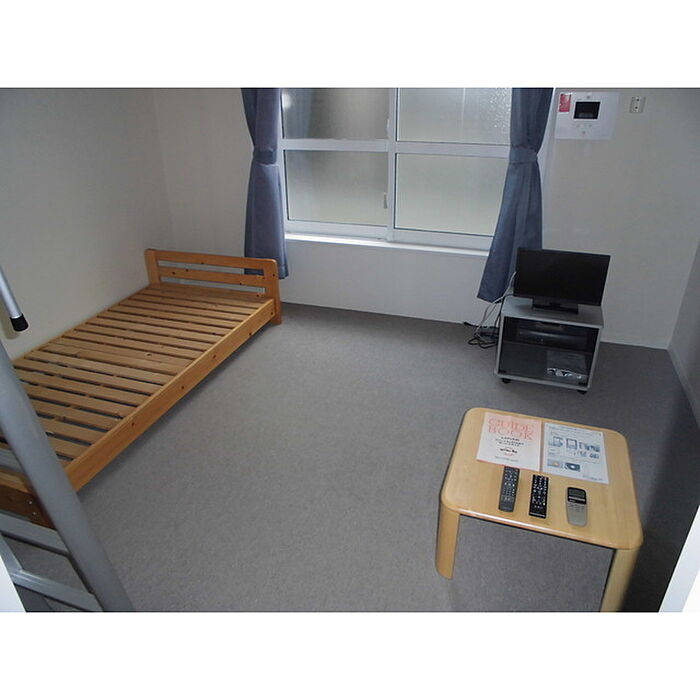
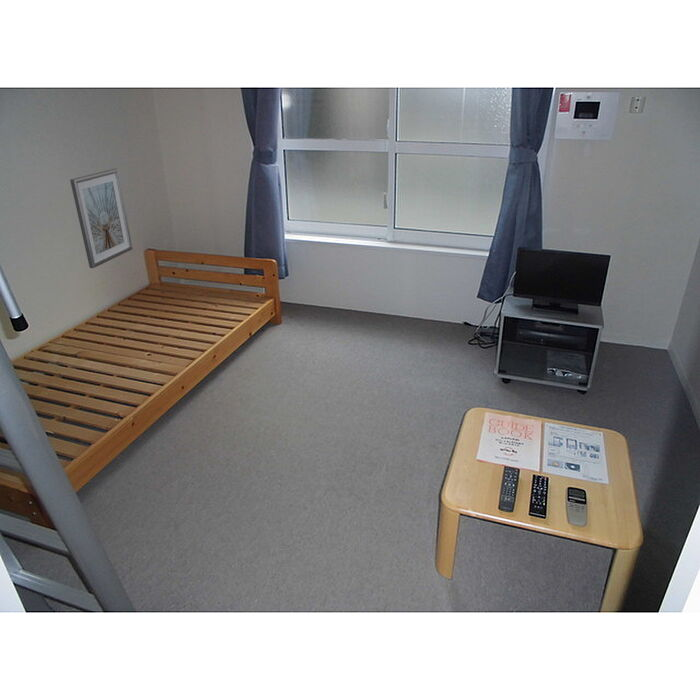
+ picture frame [69,168,134,269]
